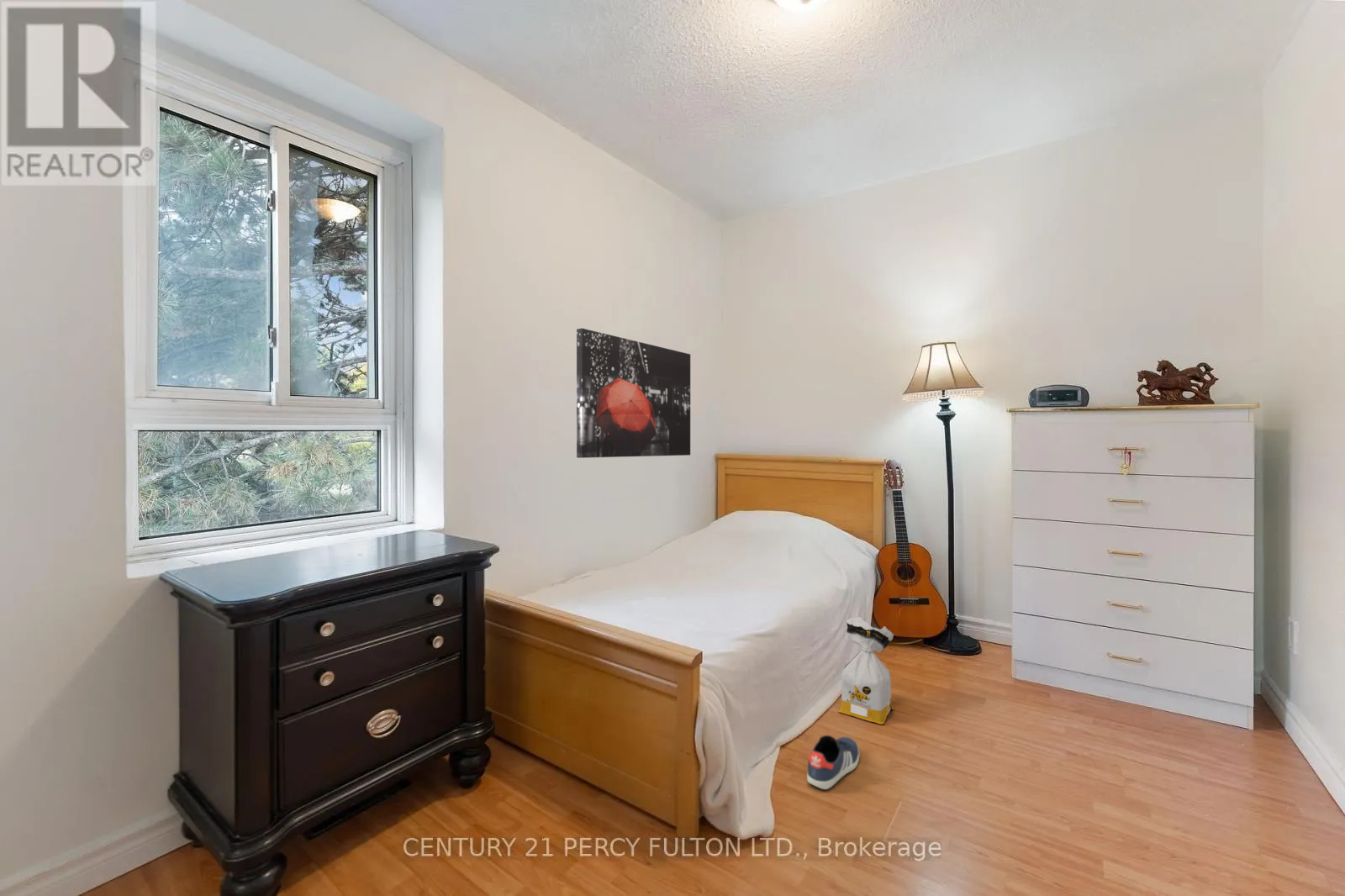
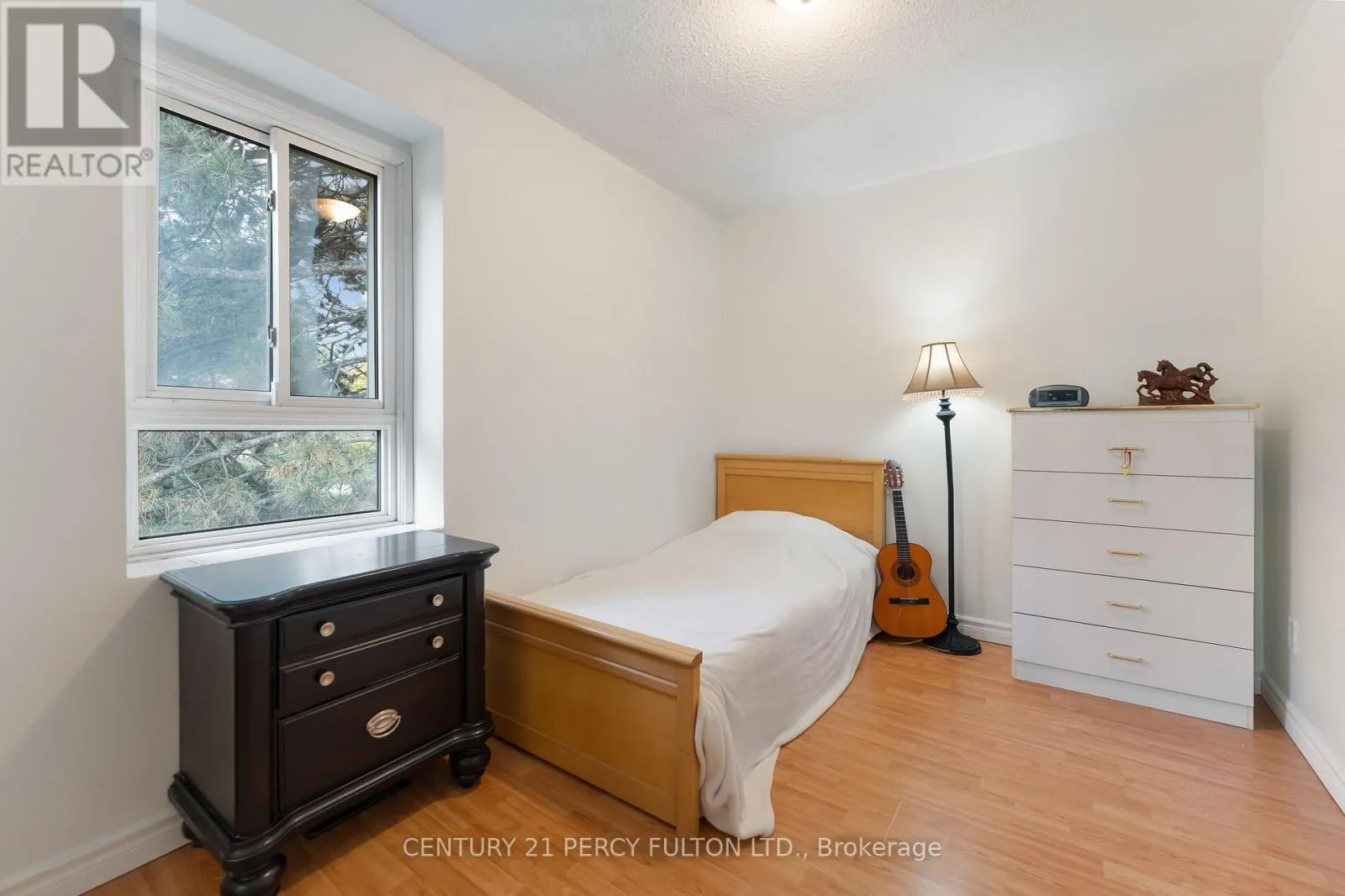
- wall art [576,328,691,459]
- sneaker [806,735,860,790]
- bag [837,616,894,725]
